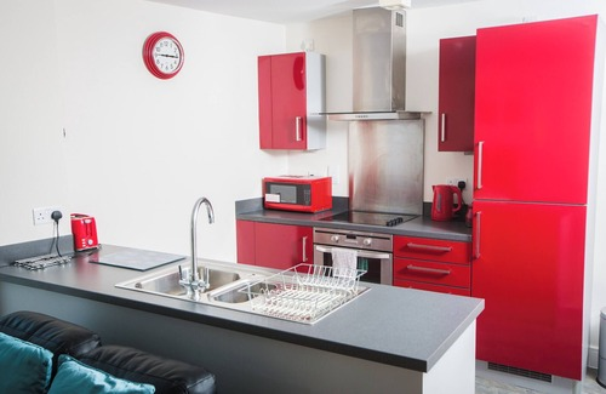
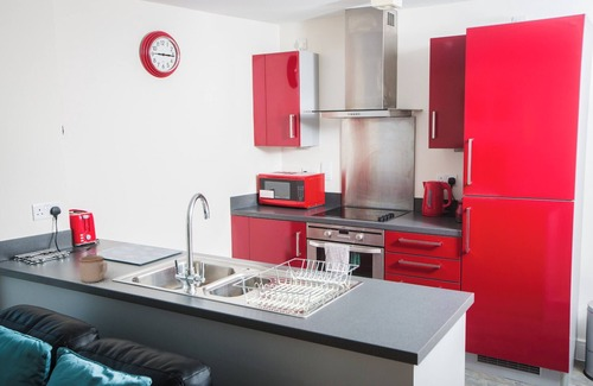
+ mug [78,254,108,284]
